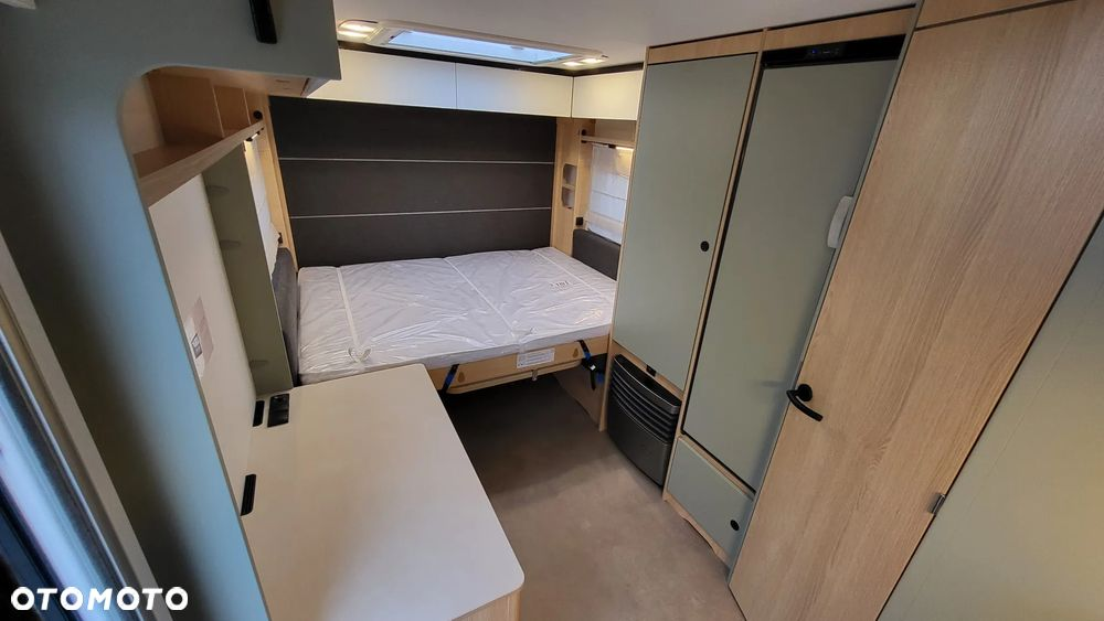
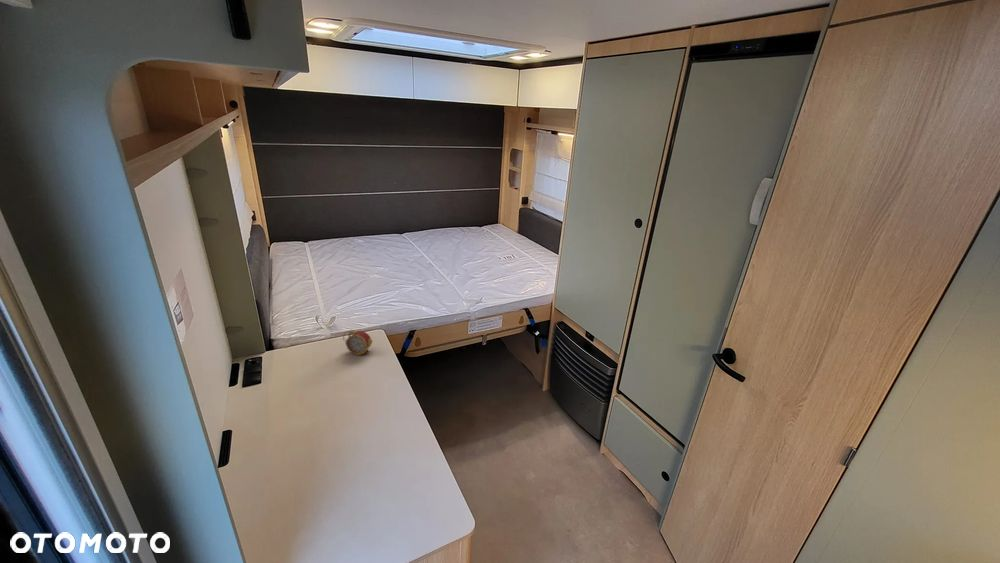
+ alarm clock [342,329,374,356]
